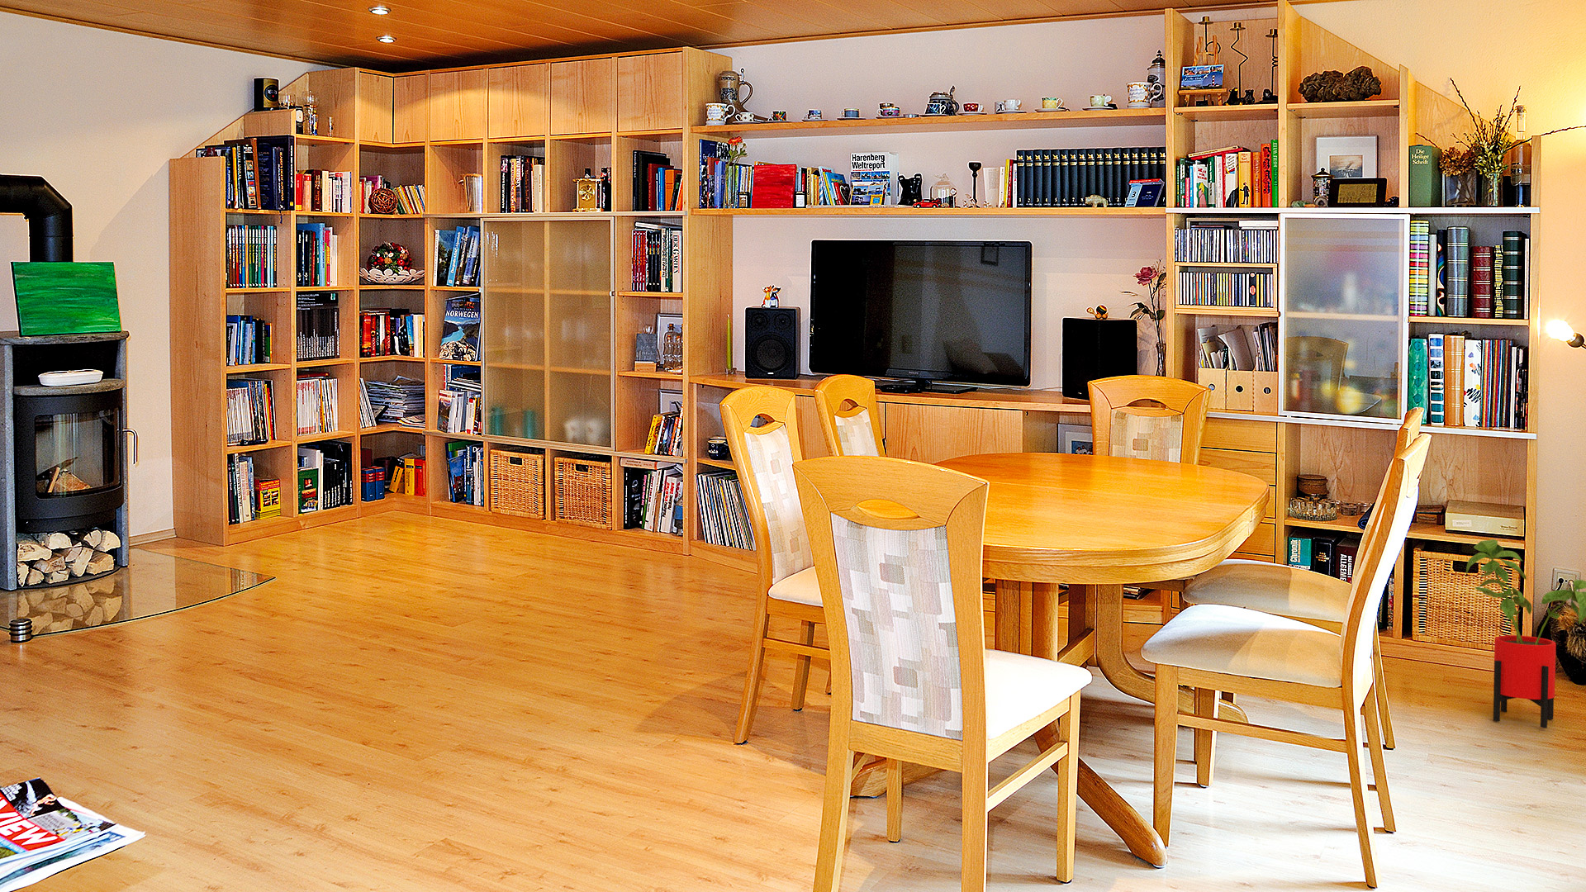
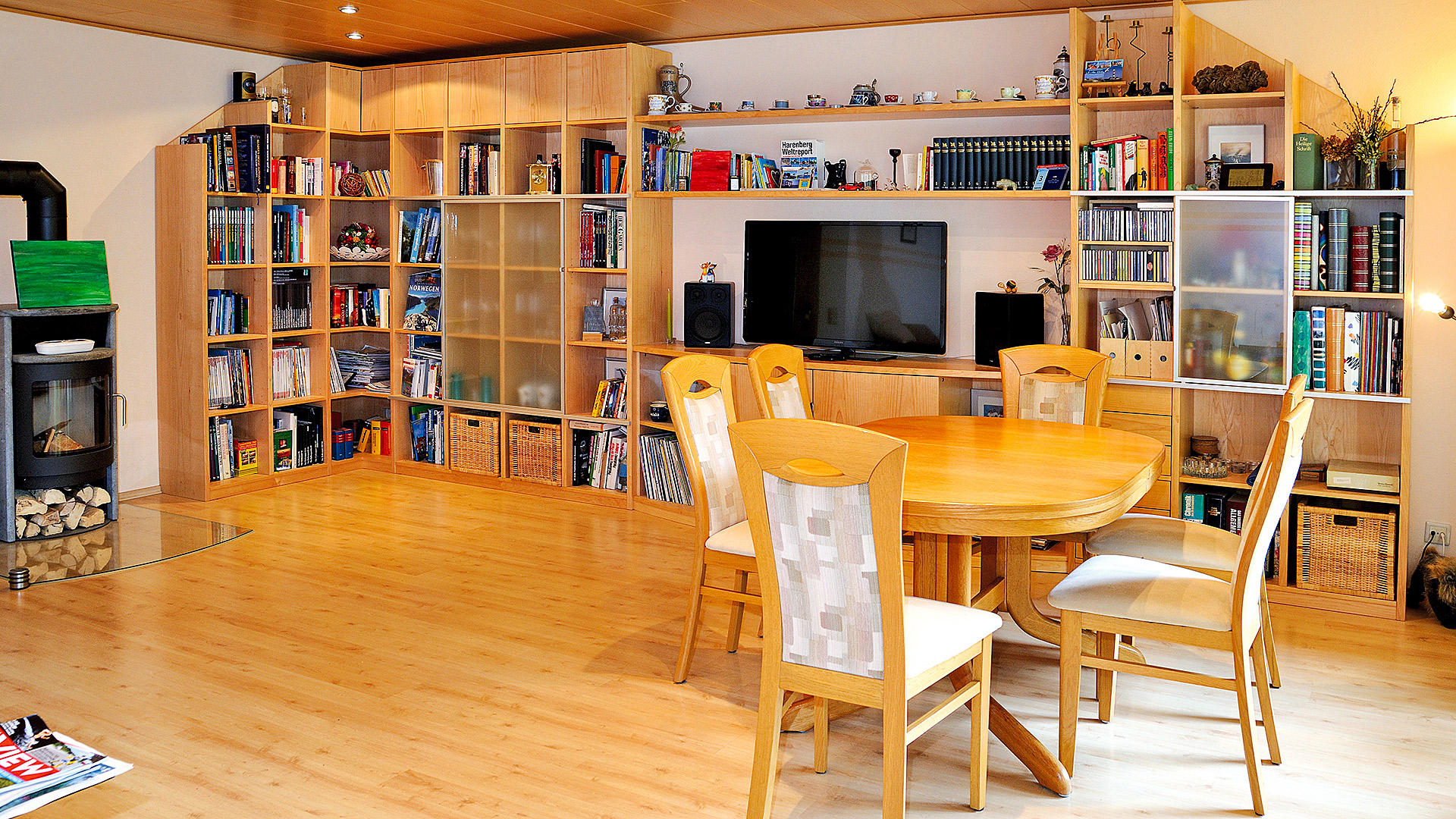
- house plant [1465,538,1586,730]
